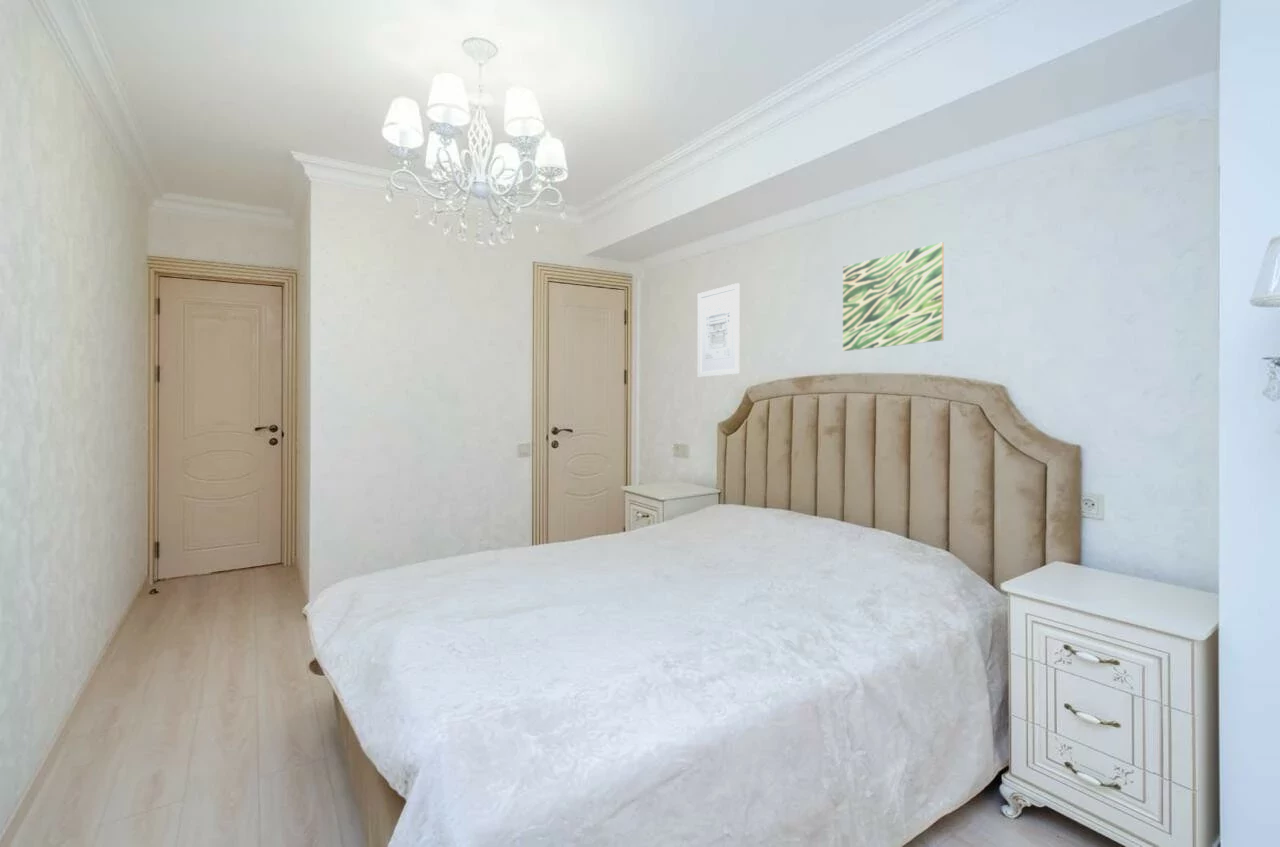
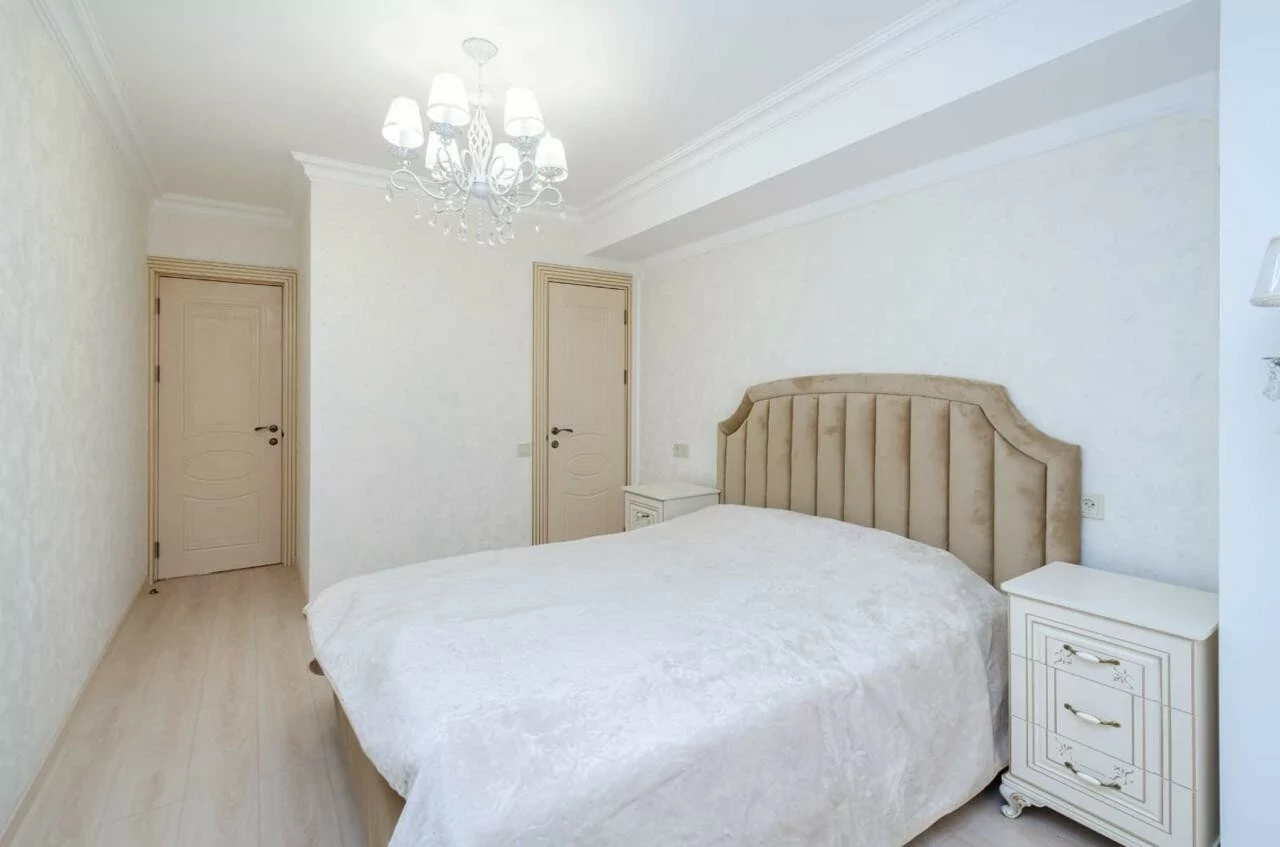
- wall art [842,241,945,352]
- wall art [697,282,741,378]
